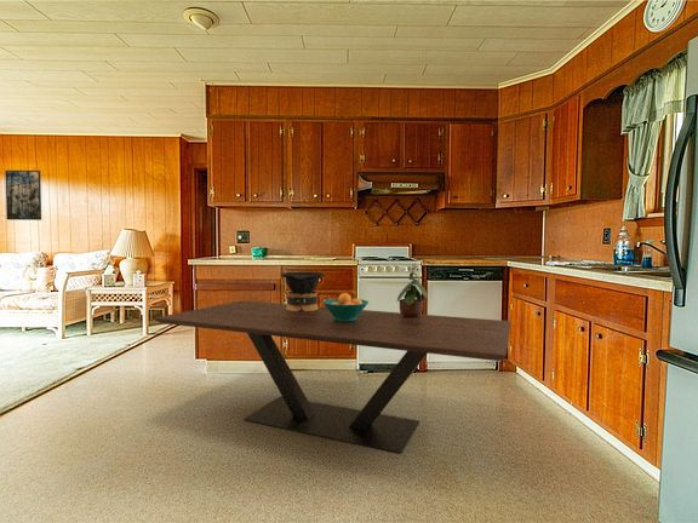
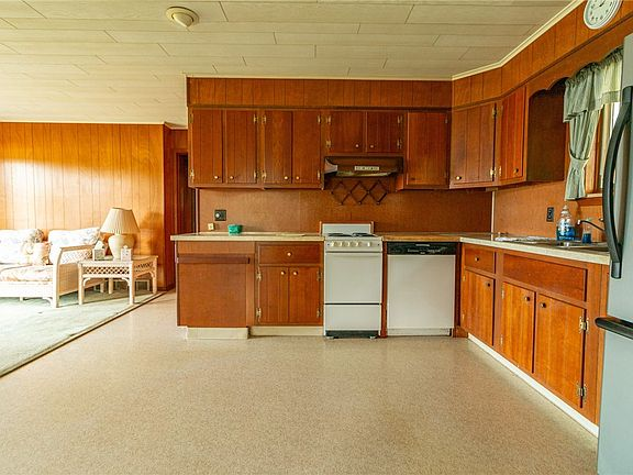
- fruit bowl [321,292,370,322]
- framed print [4,169,42,222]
- potted plant [395,262,429,317]
- coffee maker [280,271,326,311]
- dining table [153,299,513,454]
